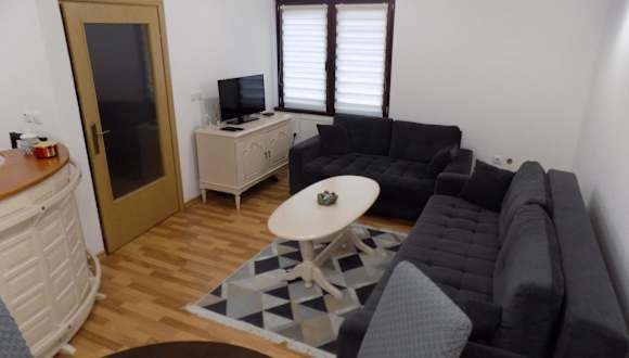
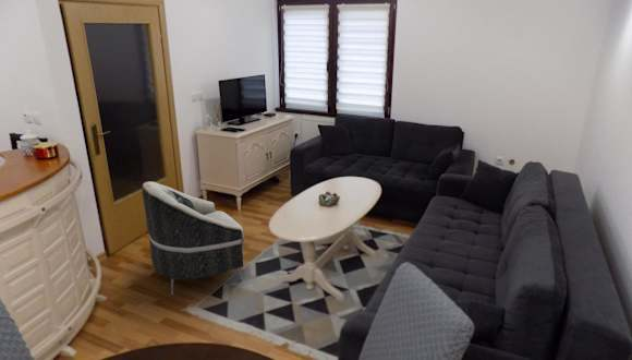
+ armchair [141,180,245,296]
